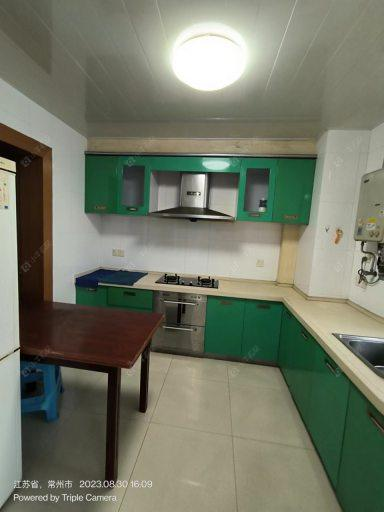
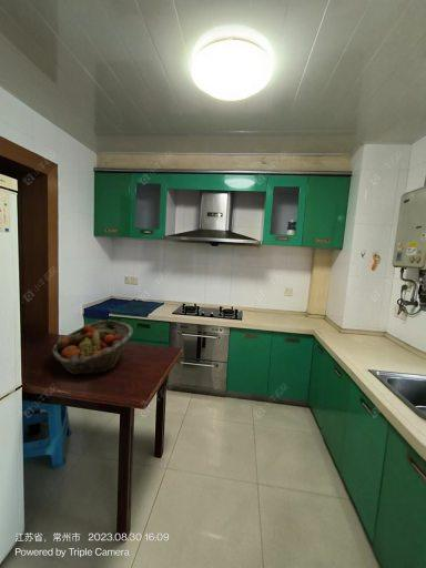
+ fruit basket [51,320,134,376]
